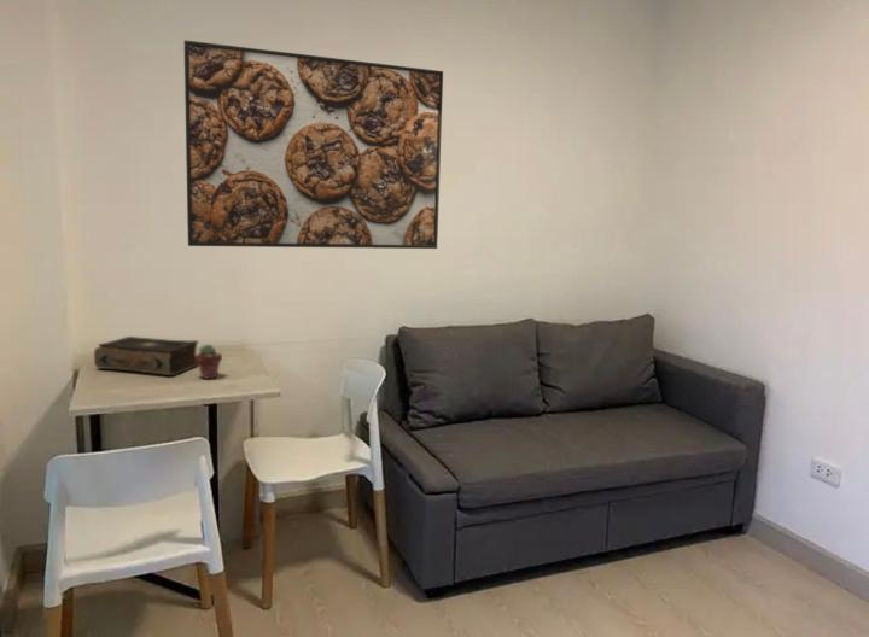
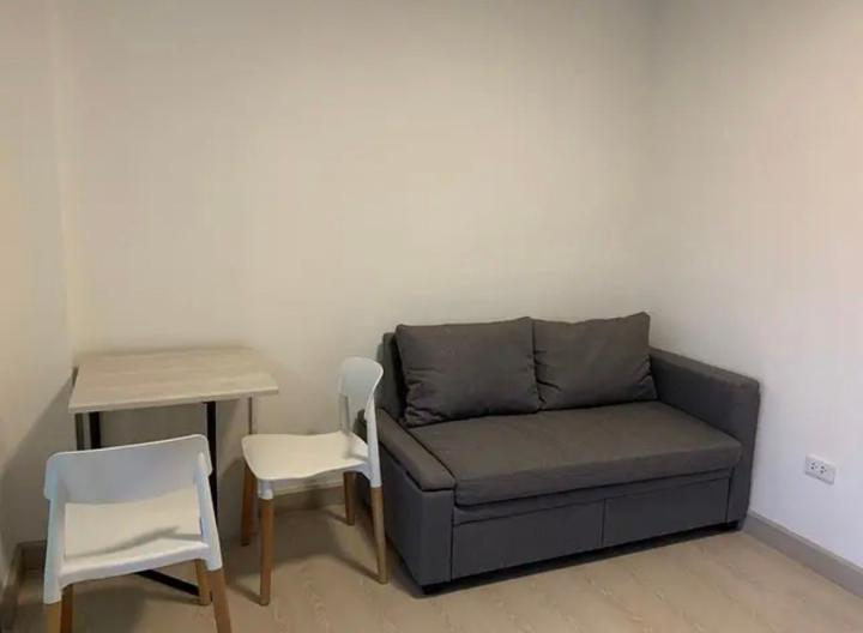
- potted succulent [196,343,223,380]
- book [93,335,199,376]
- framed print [183,39,444,250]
